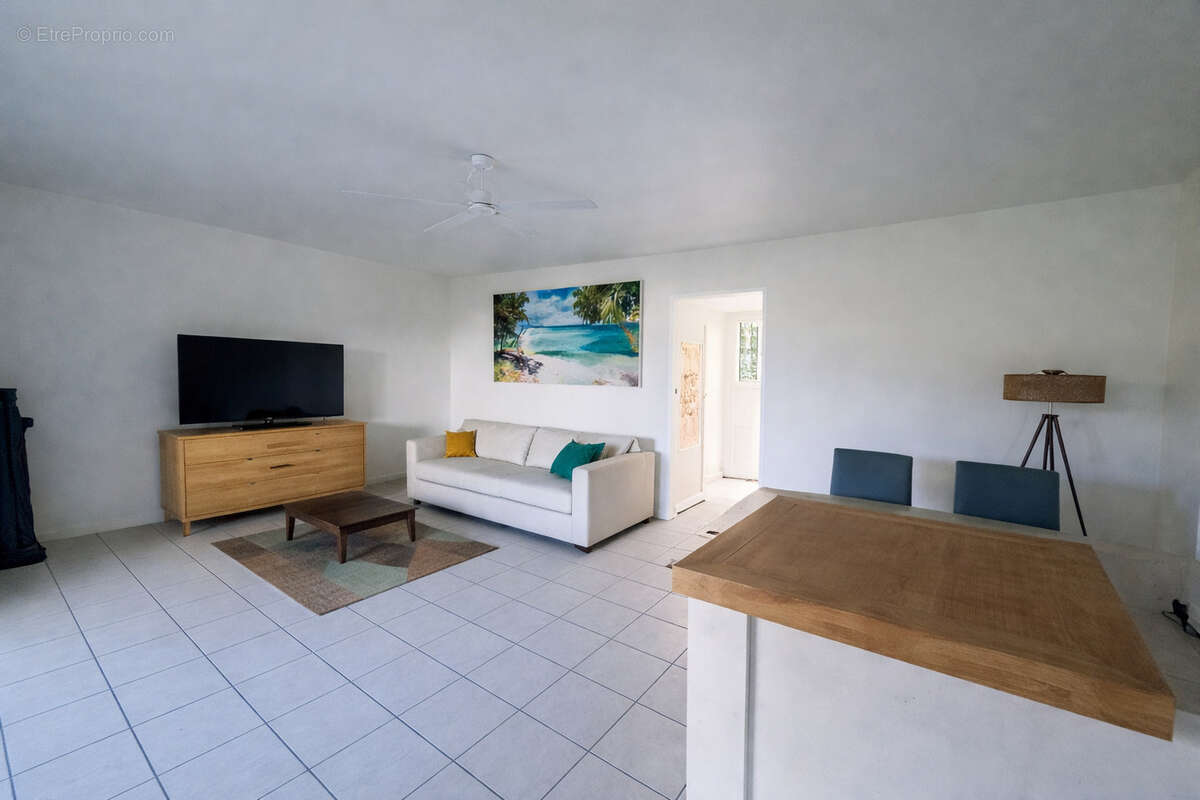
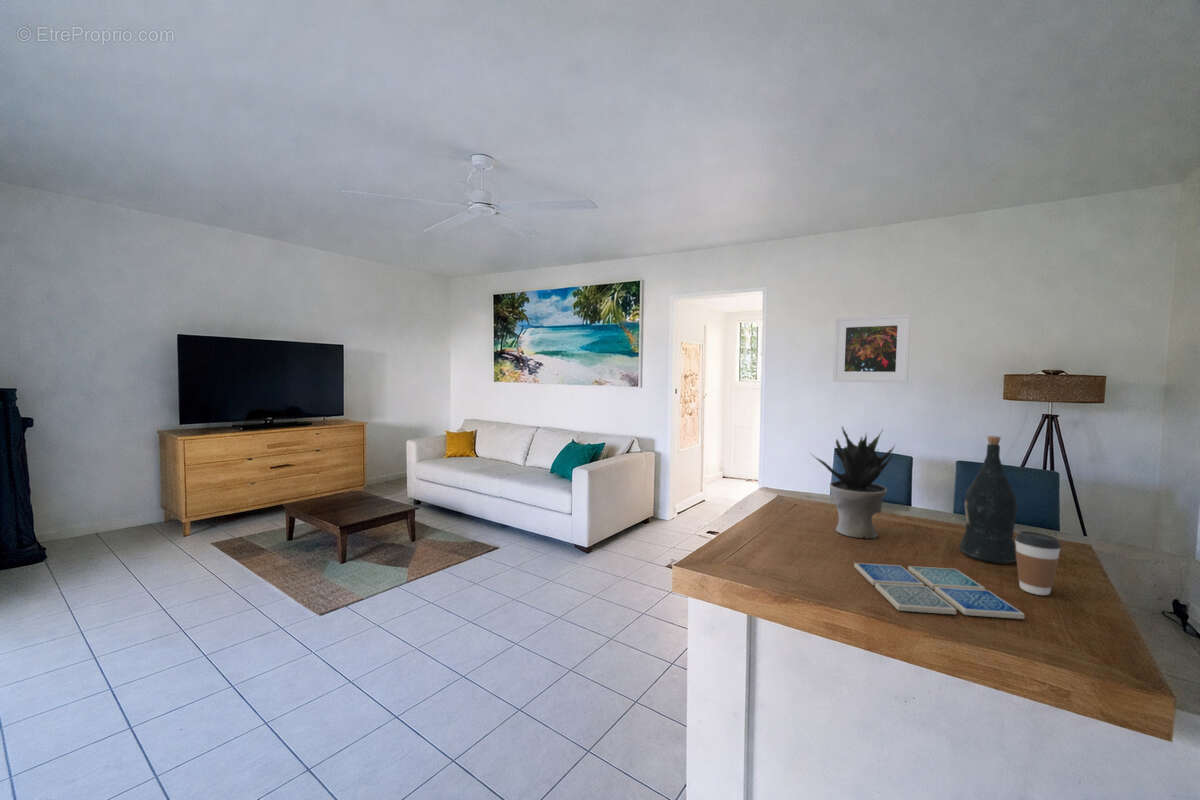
+ wine bottle [958,435,1018,565]
+ drink coaster [853,562,1026,620]
+ coffee cup [1014,530,1062,596]
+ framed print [832,313,911,384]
+ potted plant [810,425,897,540]
